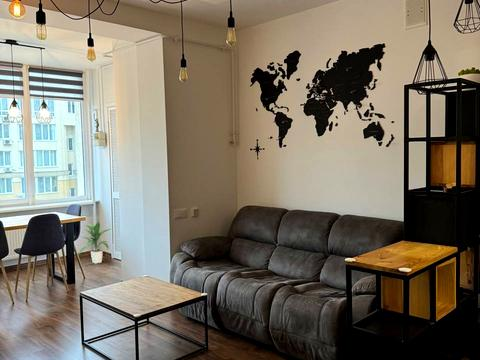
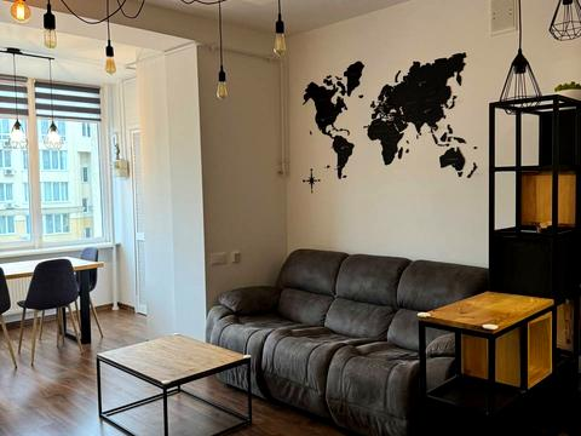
- indoor plant [78,220,113,264]
